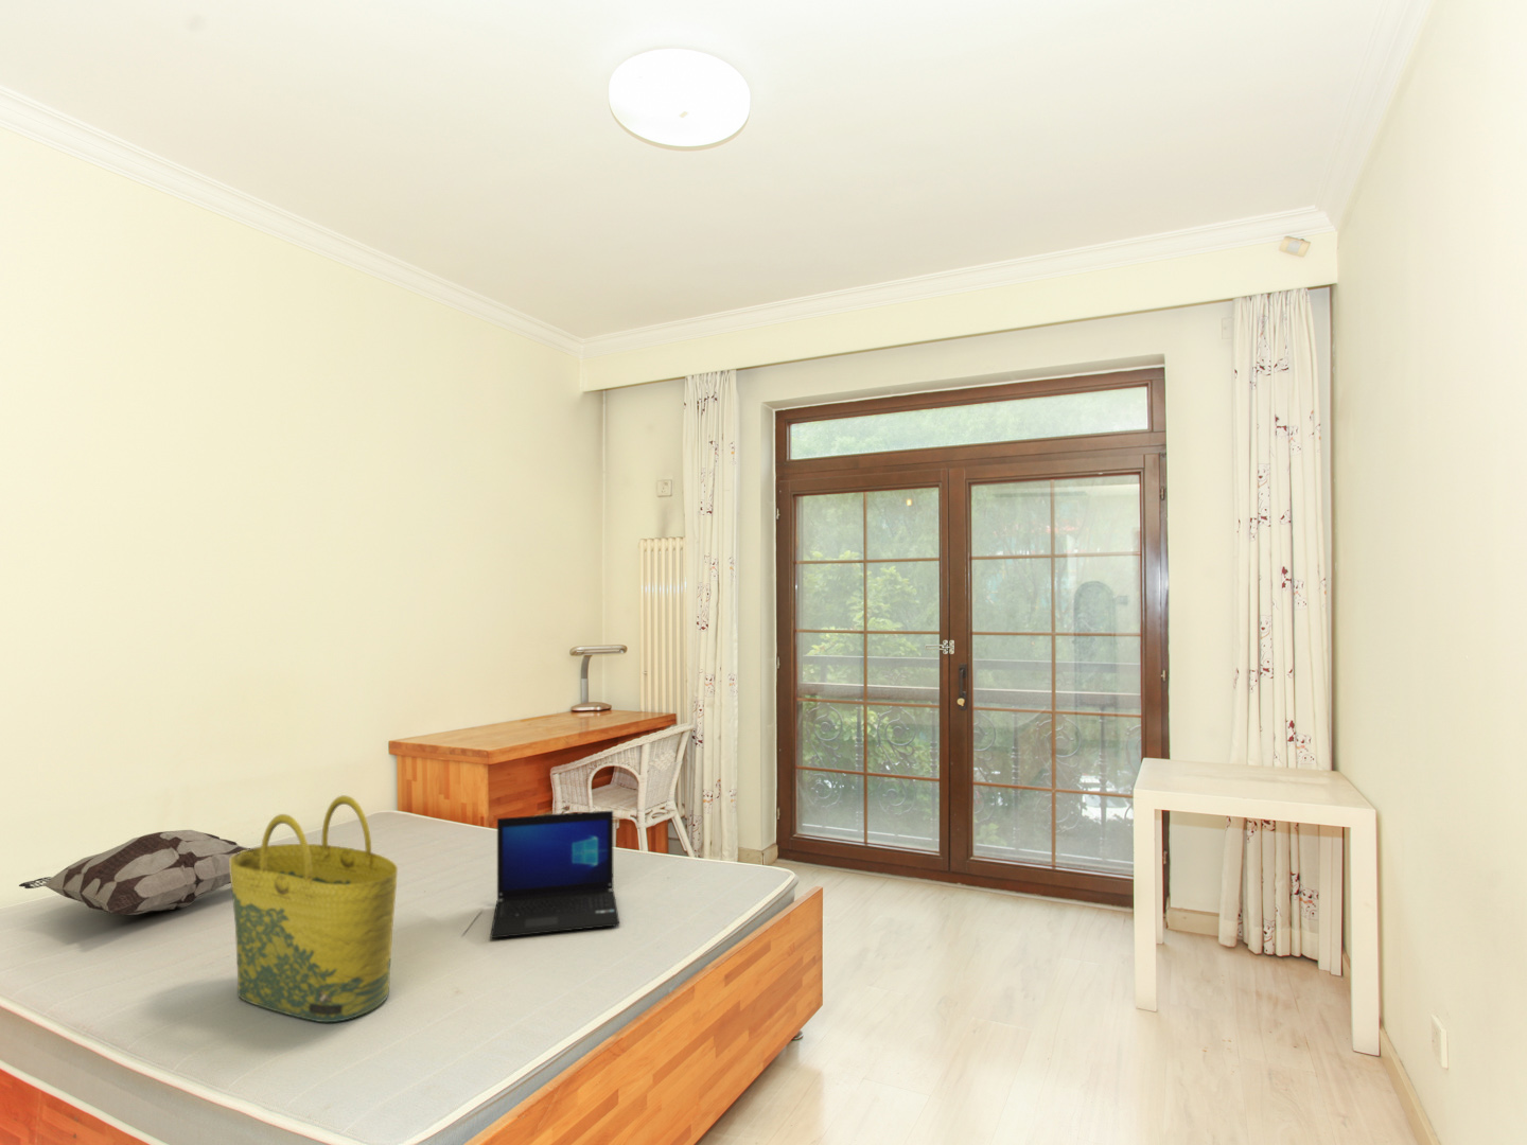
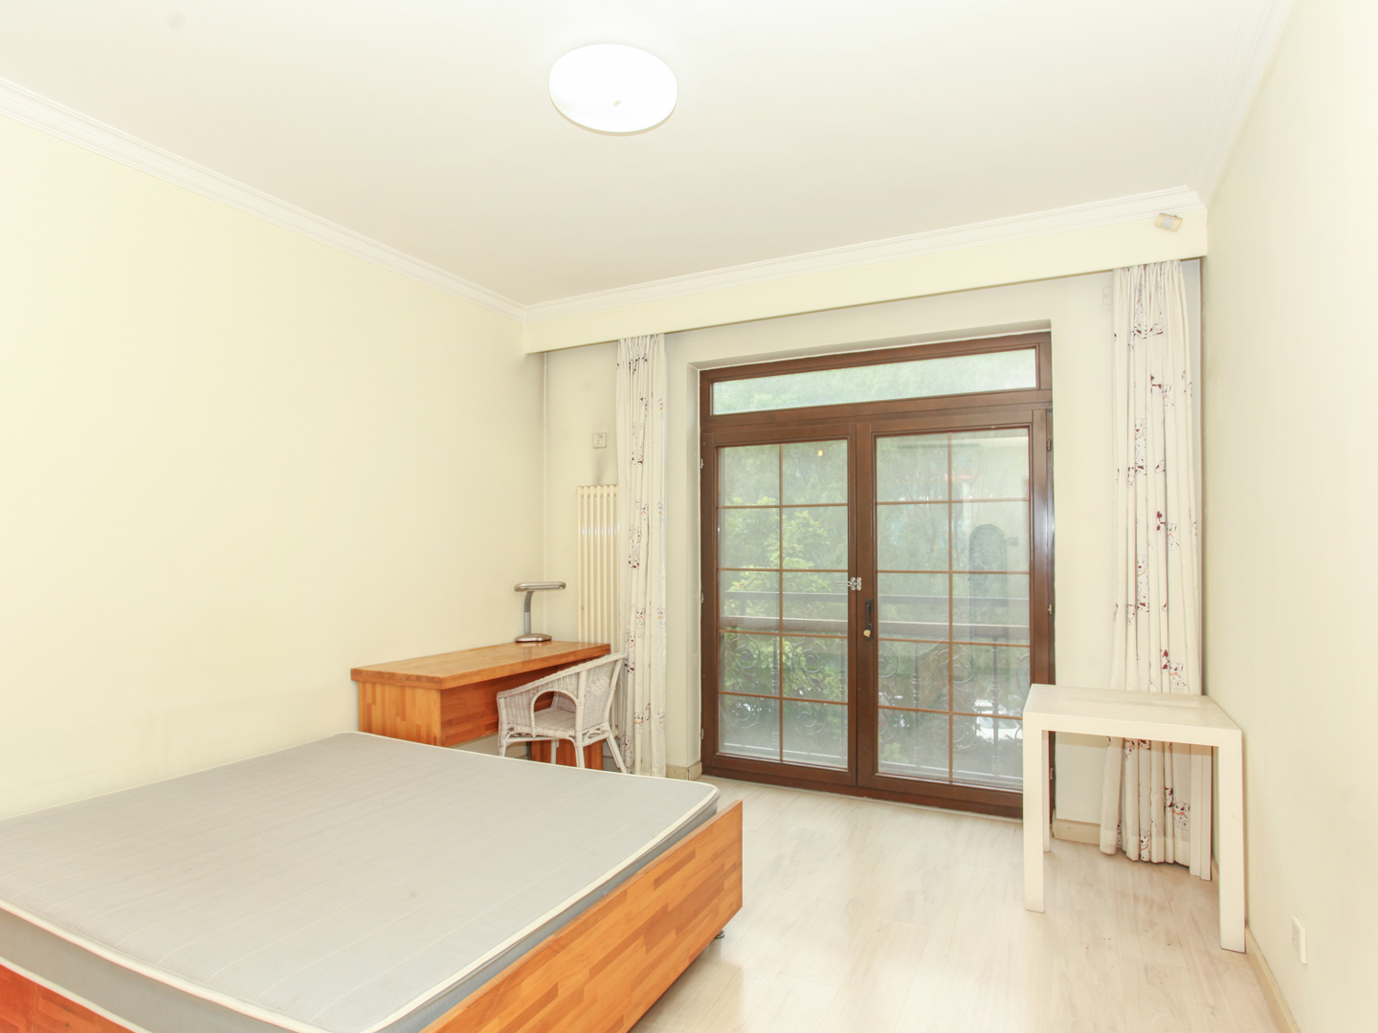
- tote bag [230,794,399,1024]
- decorative pillow [18,829,251,916]
- laptop [489,809,620,939]
